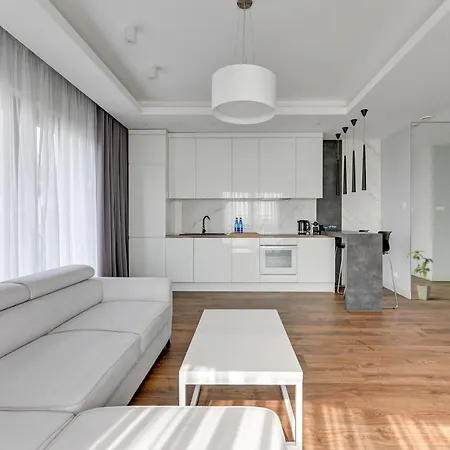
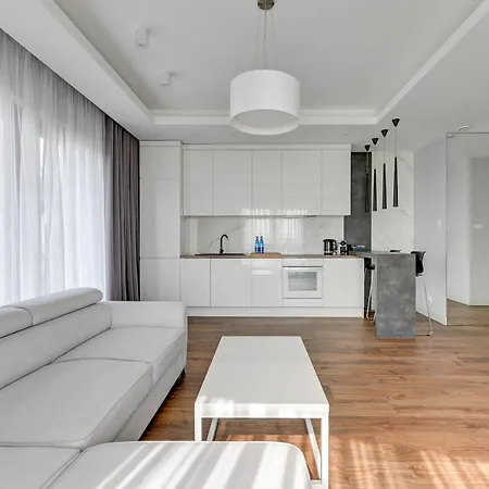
- house plant [406,250,434,301]
